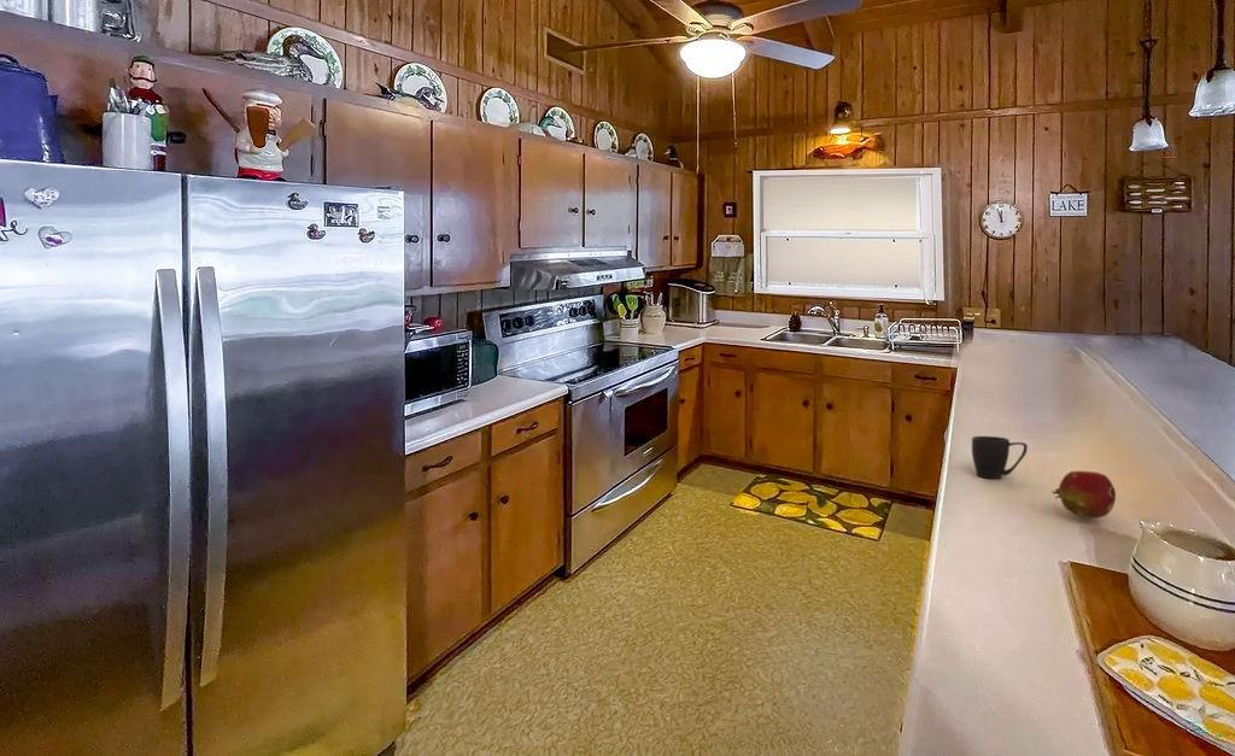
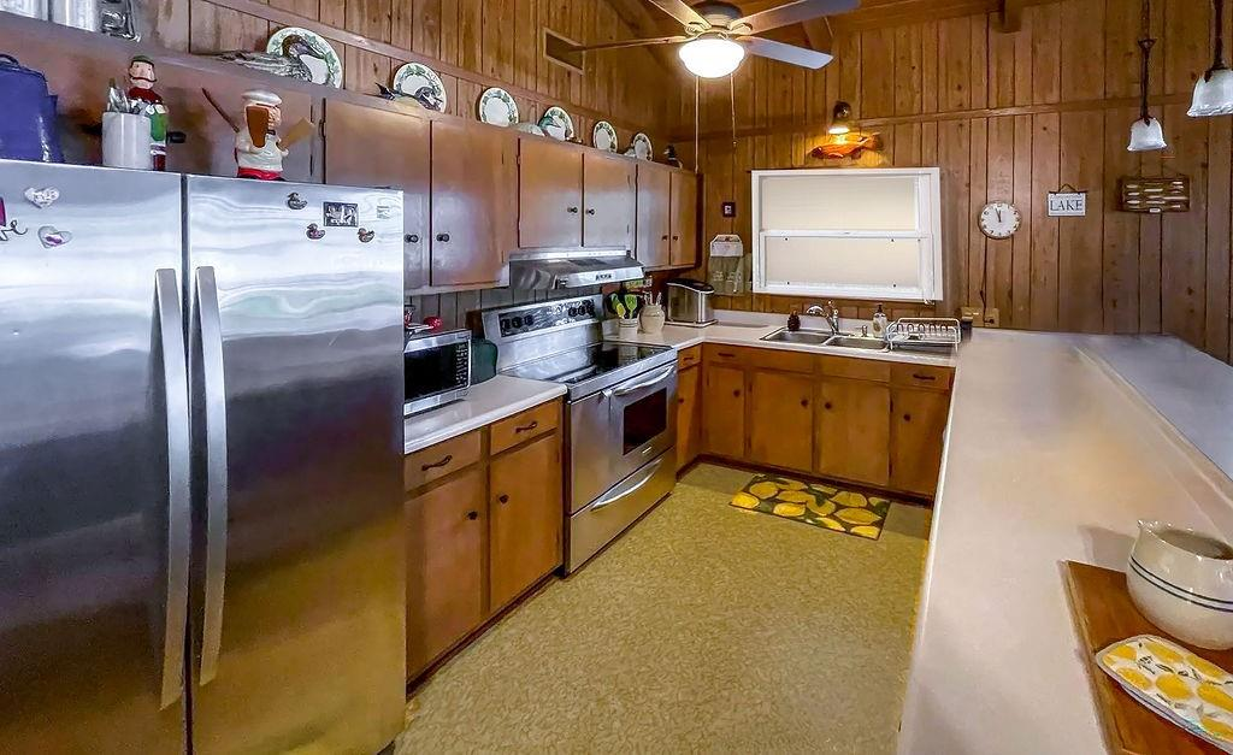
- fruit [1050,470,1117,520]
- mug [971,435,1029,480]
